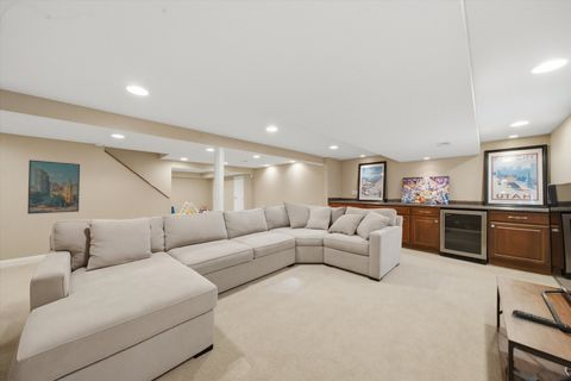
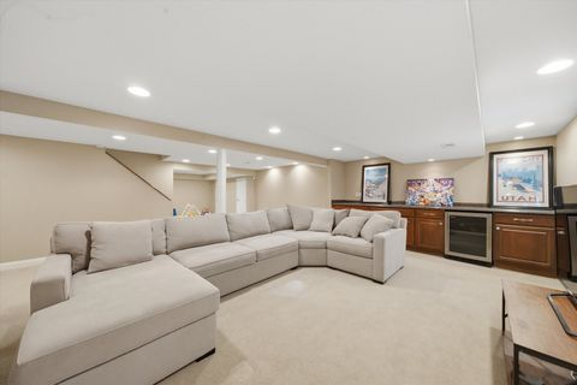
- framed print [26,158,81,216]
- remote control [512,308,571,333]
